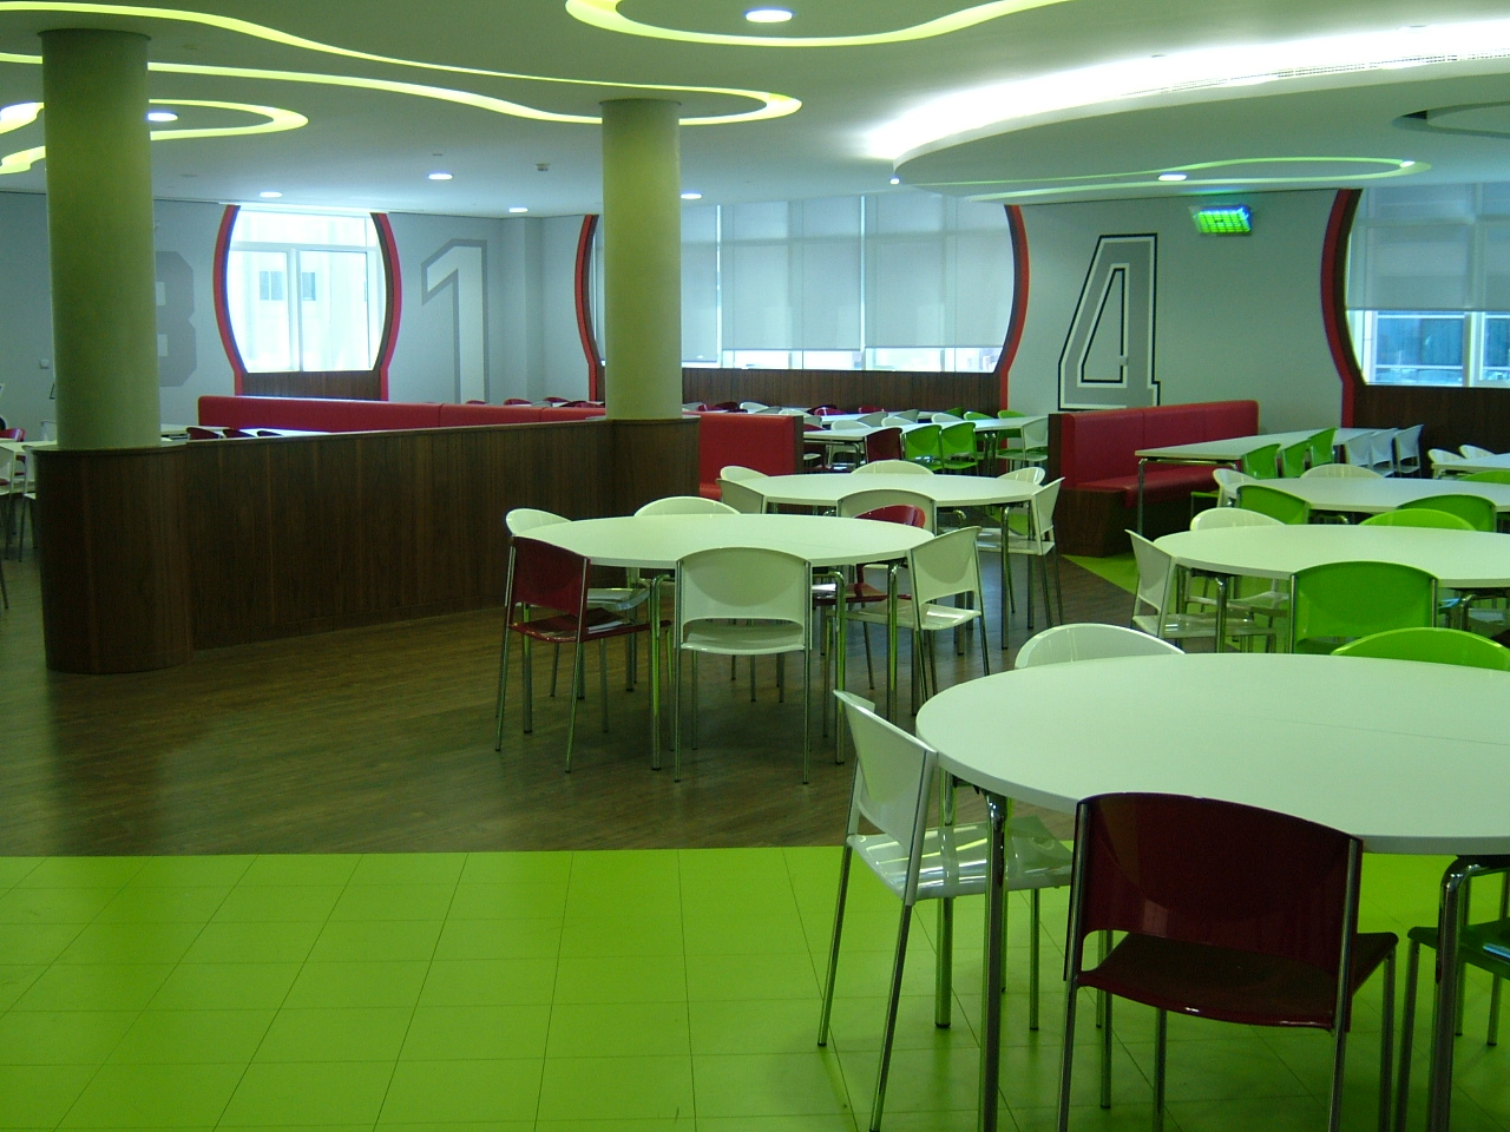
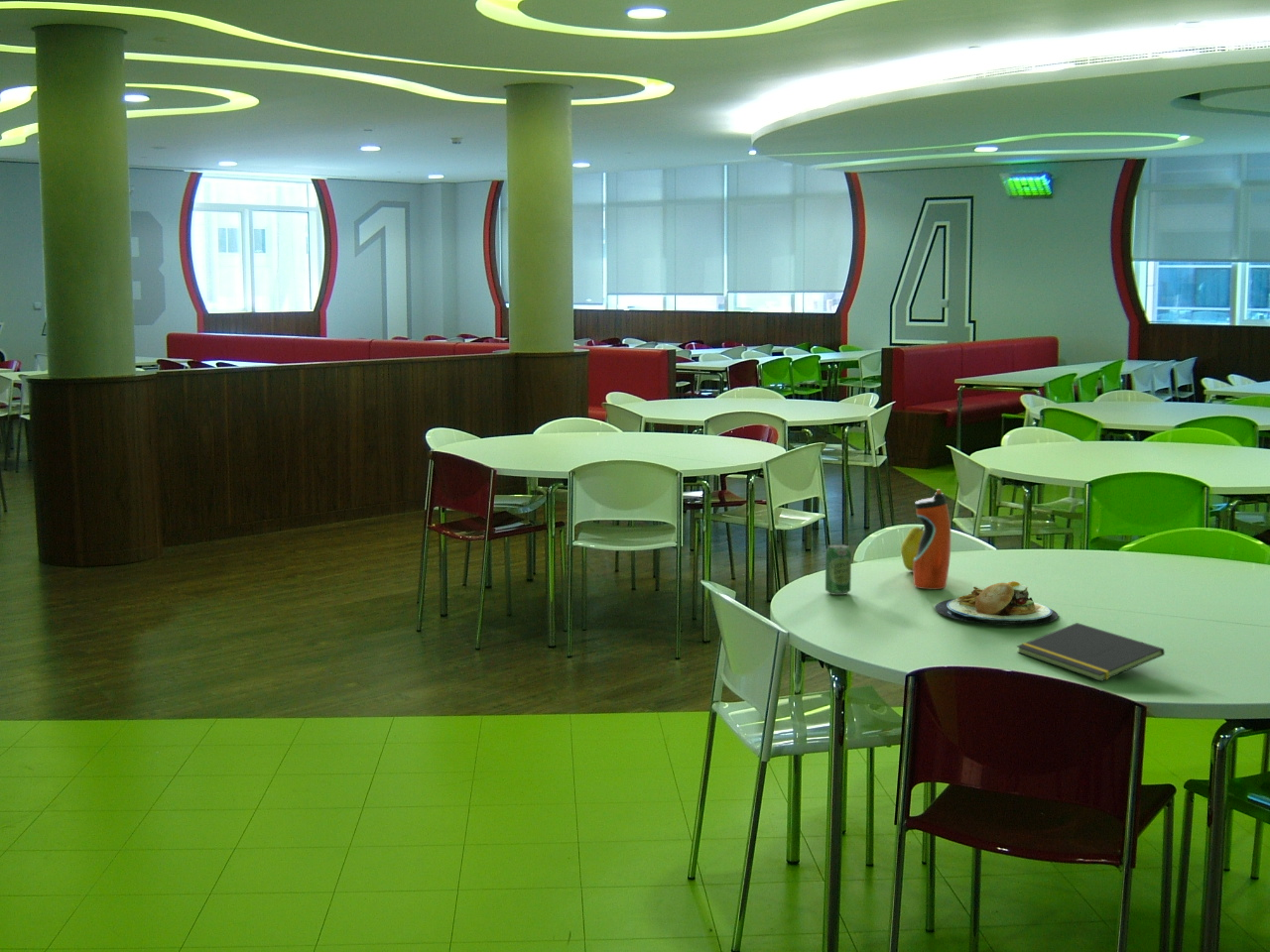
+ plate [934,580,1059,626]
+ water bottle [912,488,952,590]
+ beverage can [825,543,852,596]
+ notepad [1016,622,1166,682]
+ fruit [900,526,924,572]
